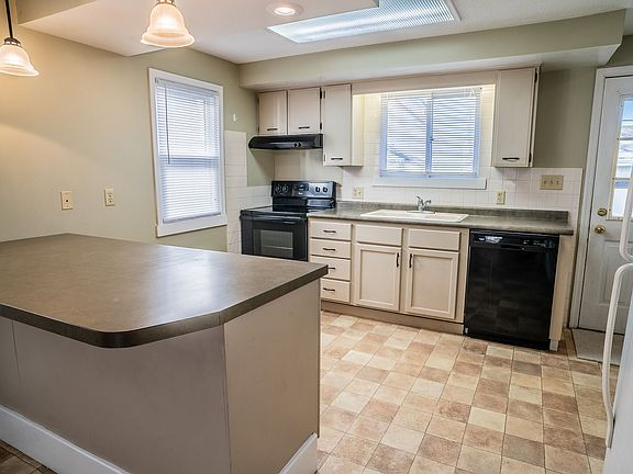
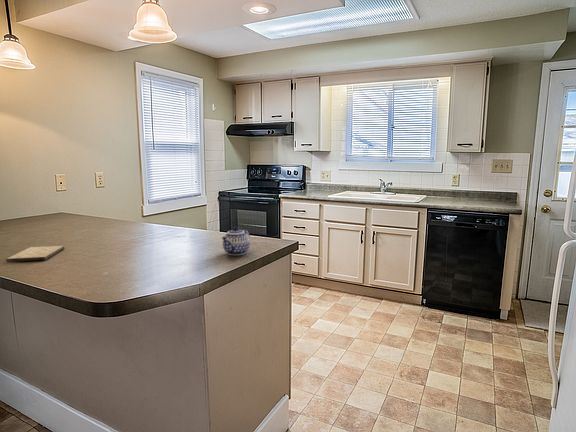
+ teapot [220,226,251,256]
+ cutting board [6,245,65,263]
